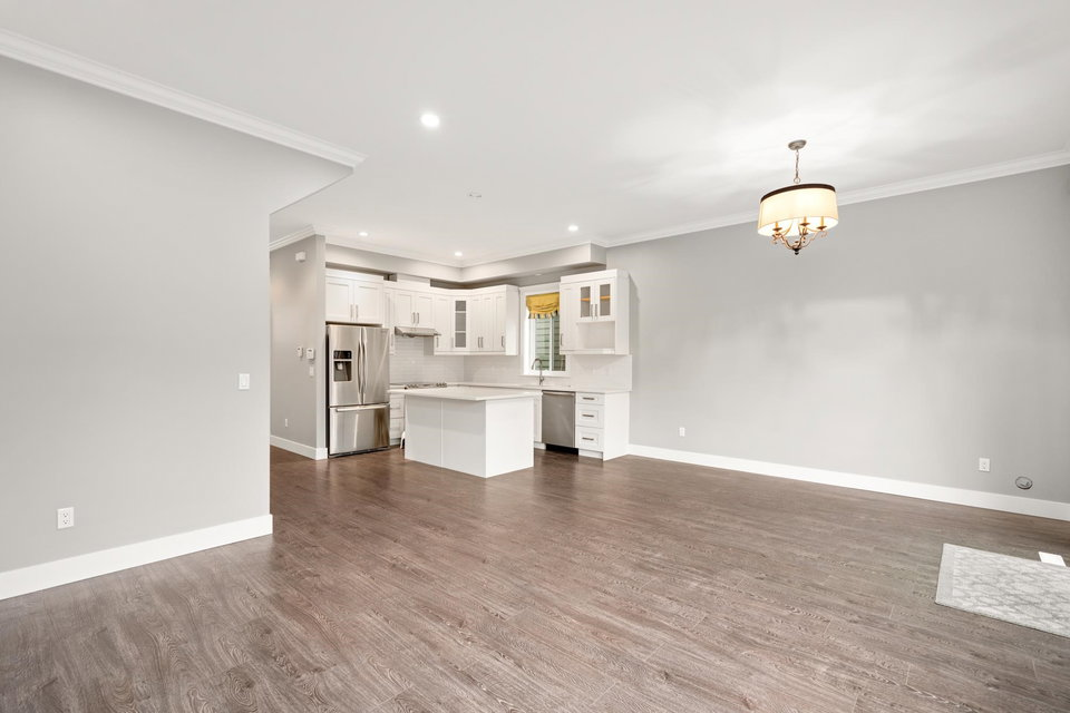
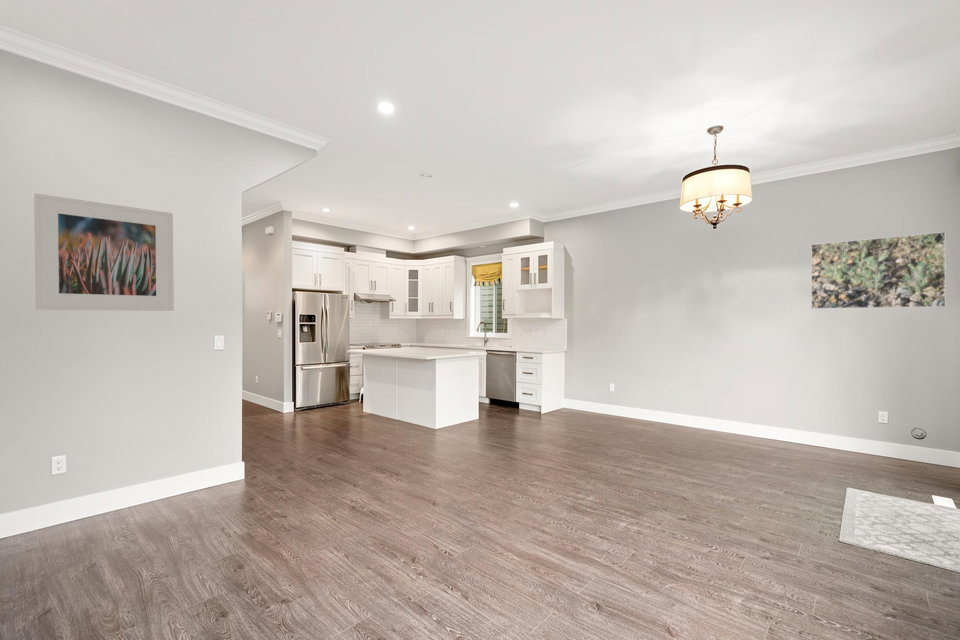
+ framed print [810,231,946,310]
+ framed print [33,192,175,312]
